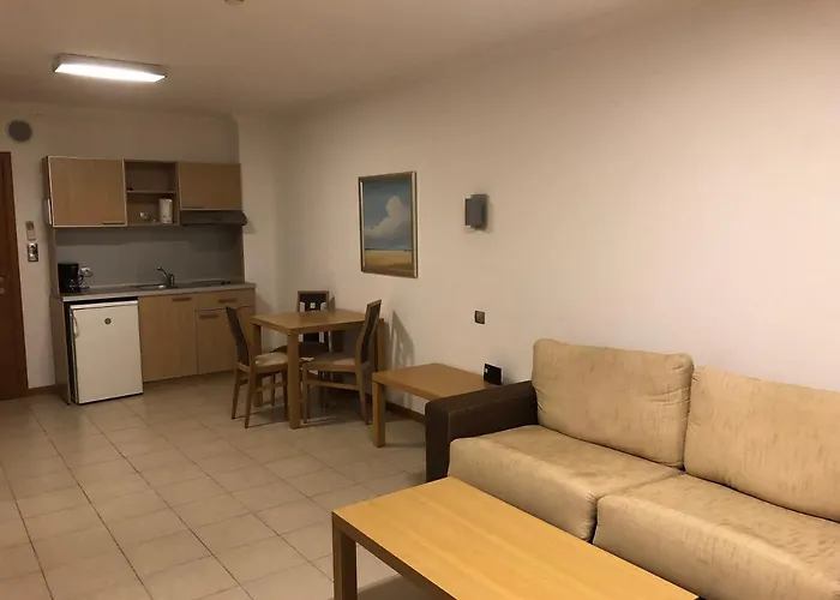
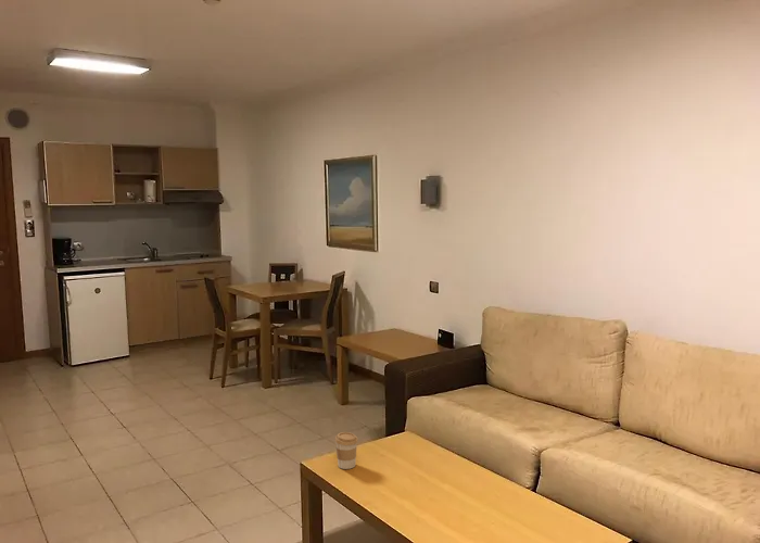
+ coffee cup [334,431,359,470]
